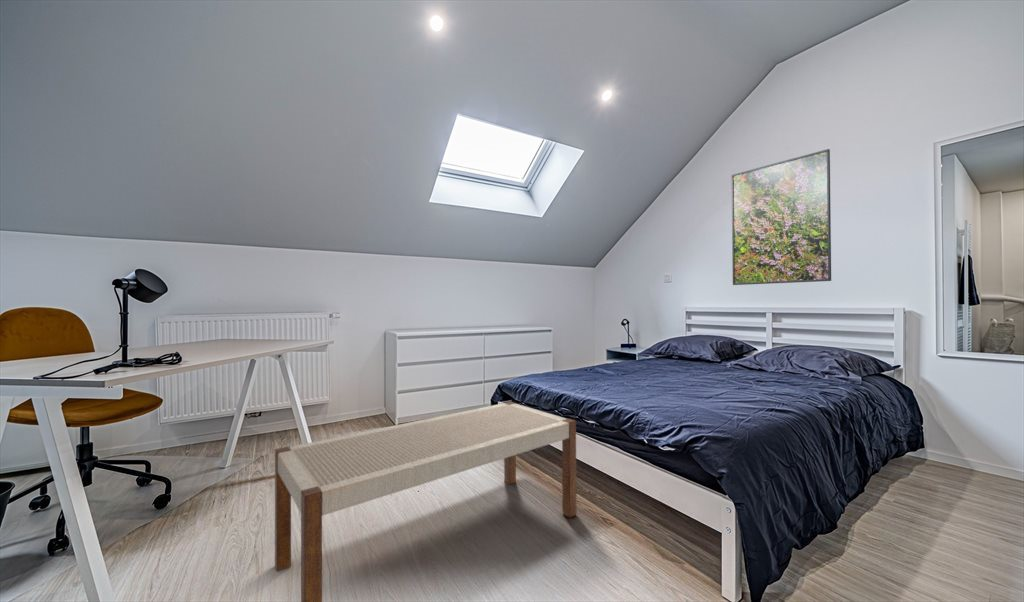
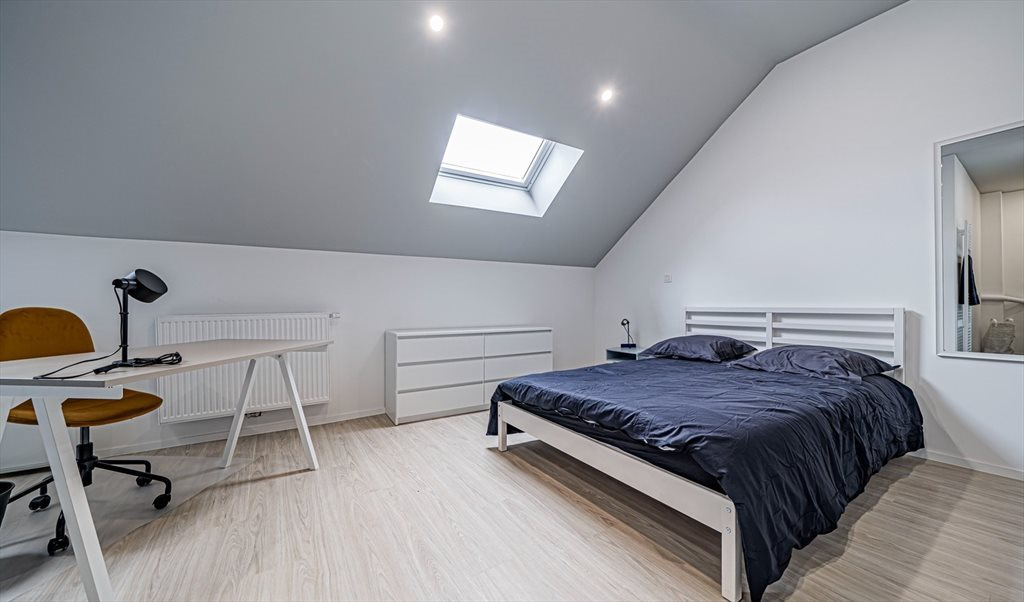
- bench [274,400,578,602]
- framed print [731,148,832,286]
